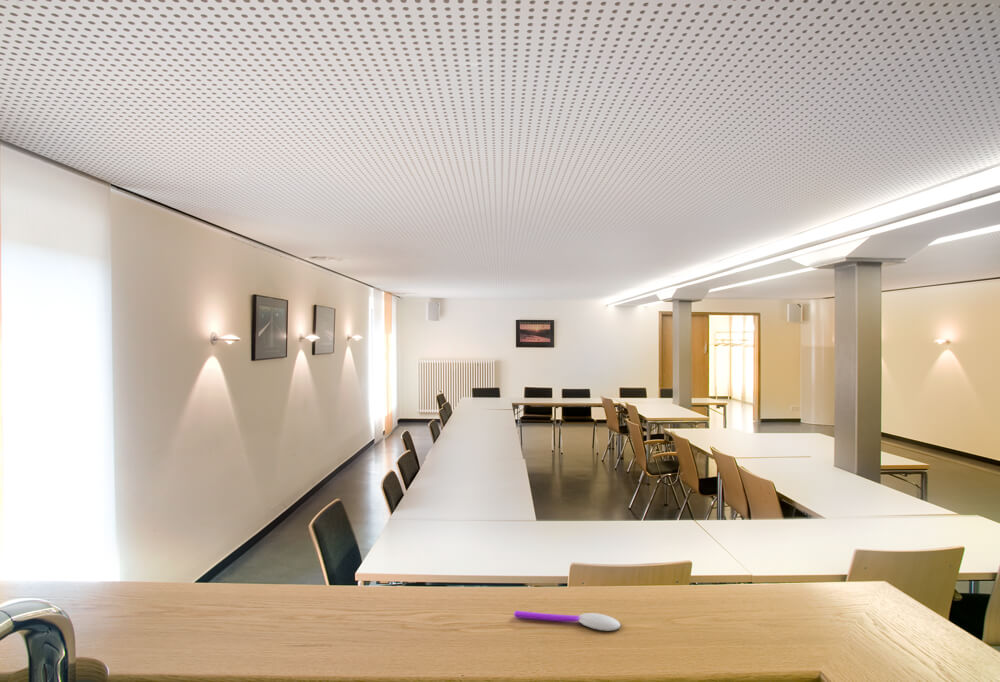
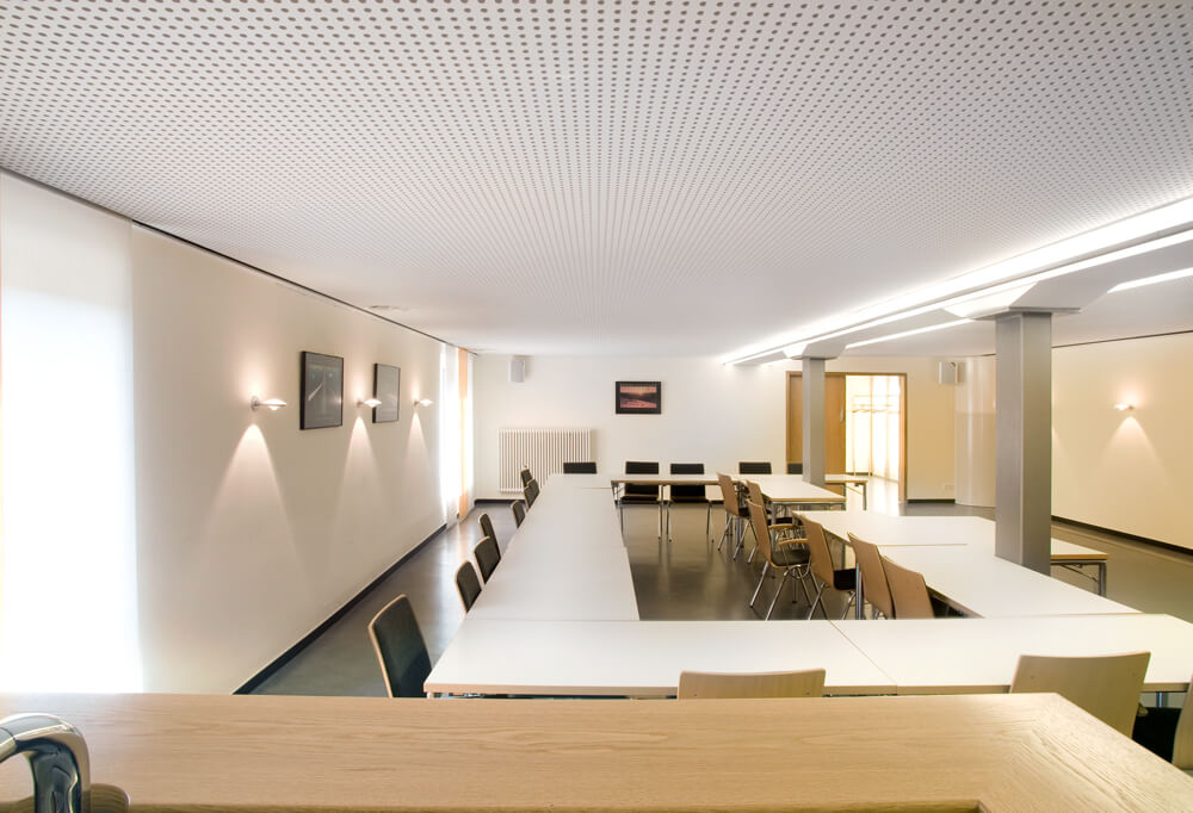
- spoon [513,610,622,632]
